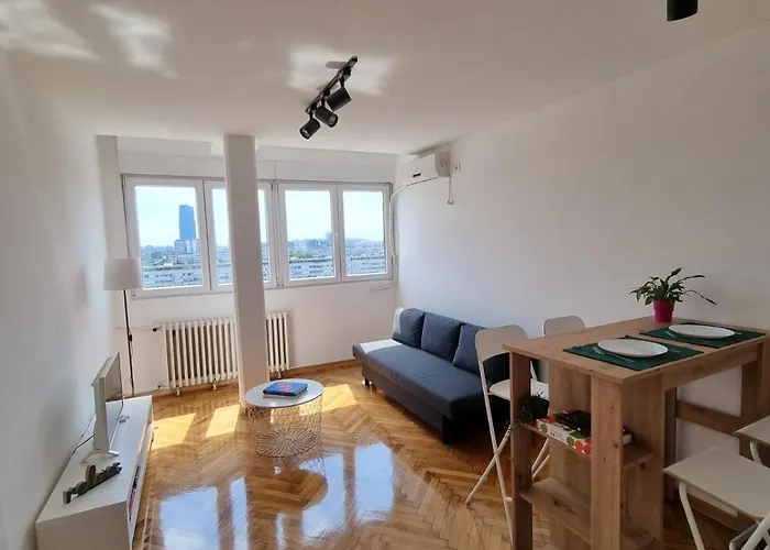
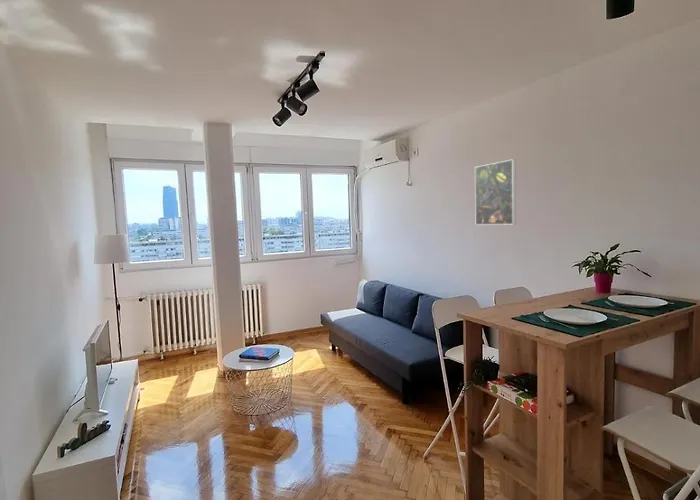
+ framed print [474,158,517,226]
